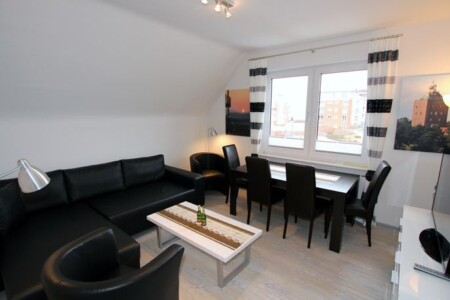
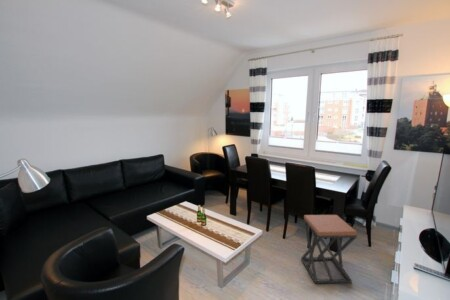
+ stool [300,214,358,284]
